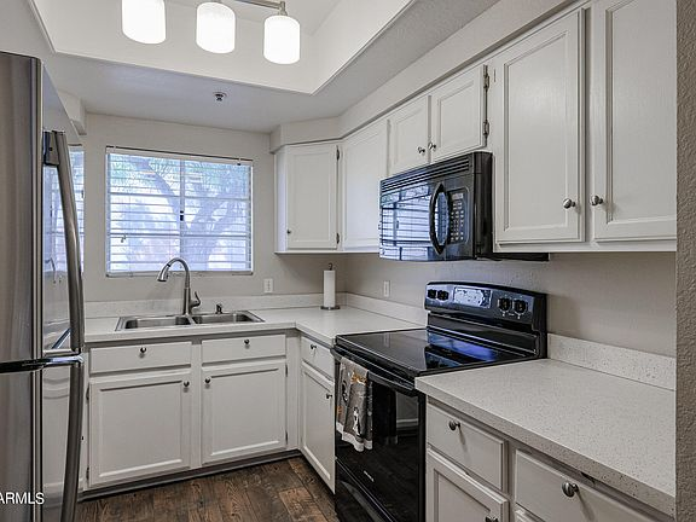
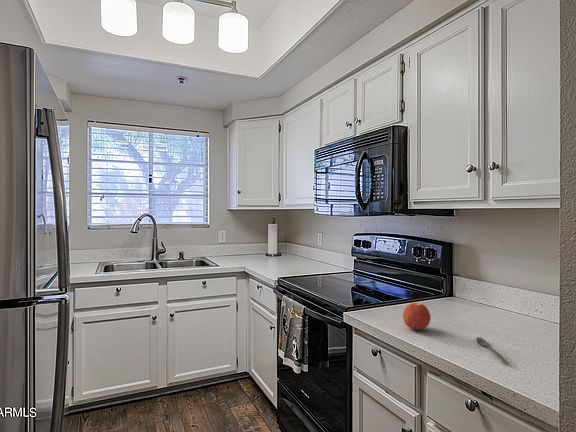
+ spoon [475,336,510,365]
+ apple [402,302,432,331]
